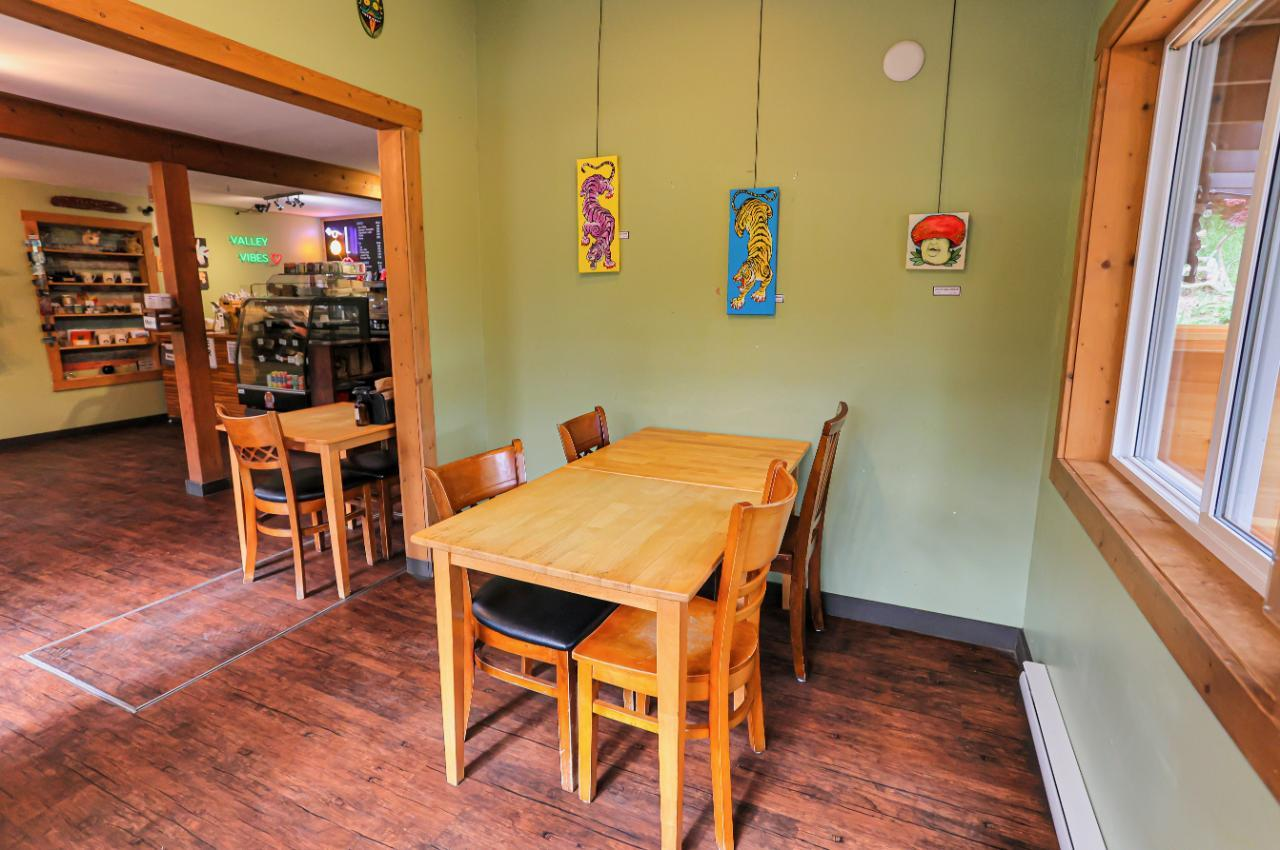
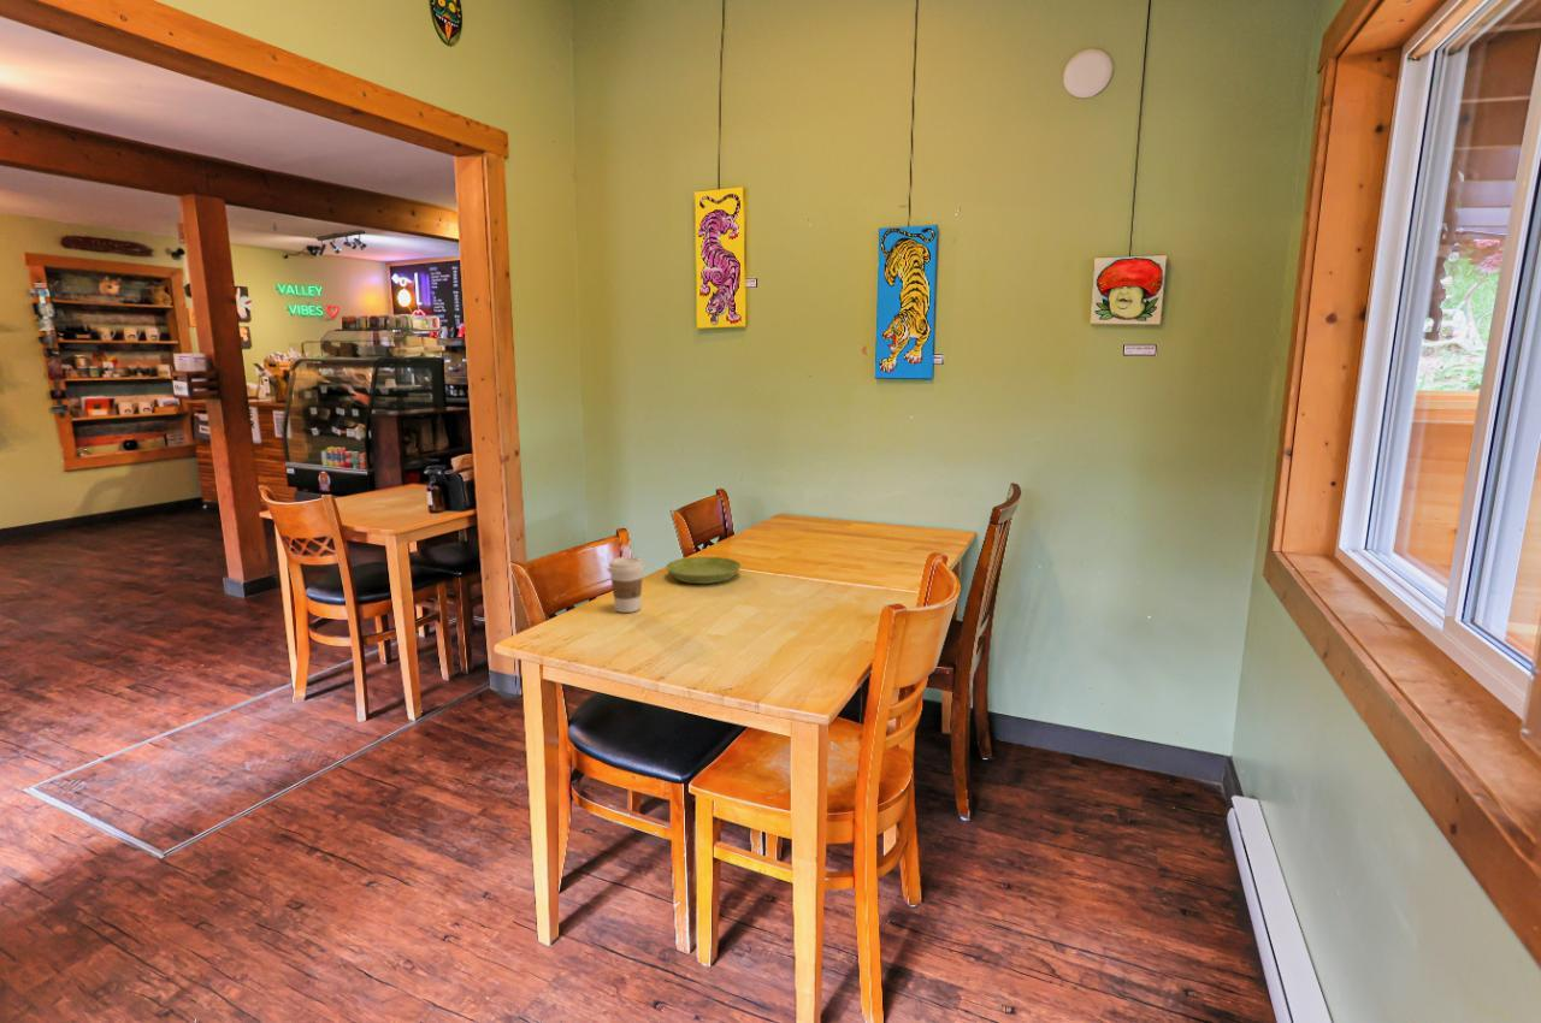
+ coffee cup [607,556,646,614]
+ saucer [665,556,742,585]
